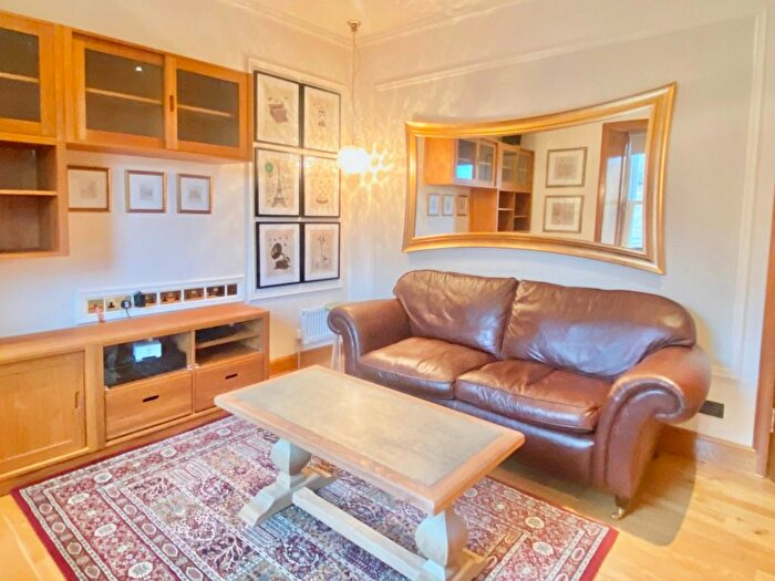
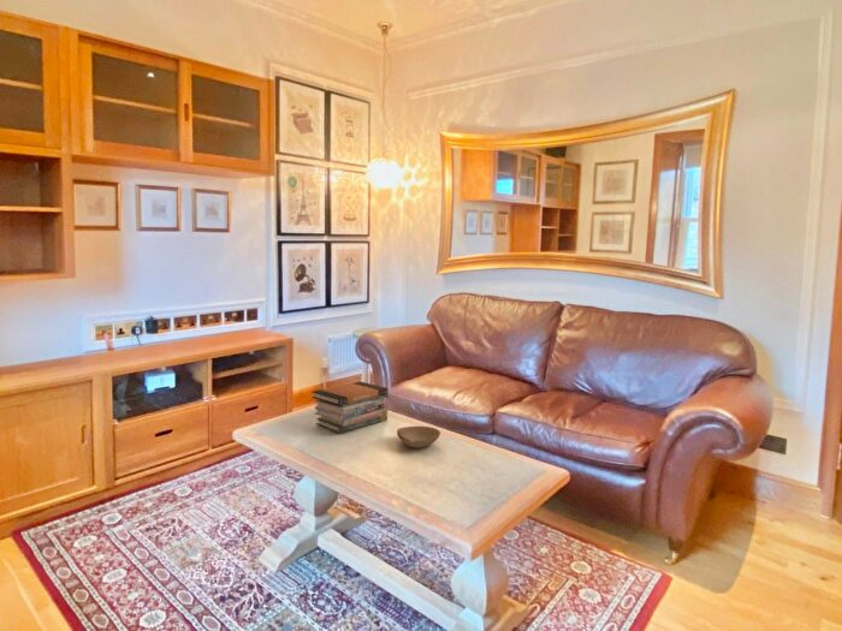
+ bowl [396,425,441,450]
+ book stack [310,380,390,434]
